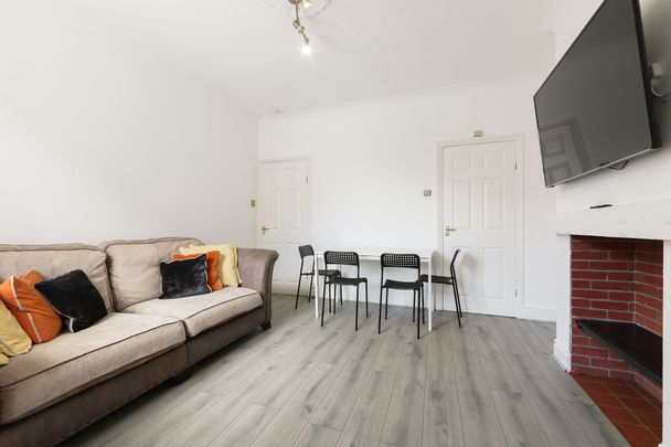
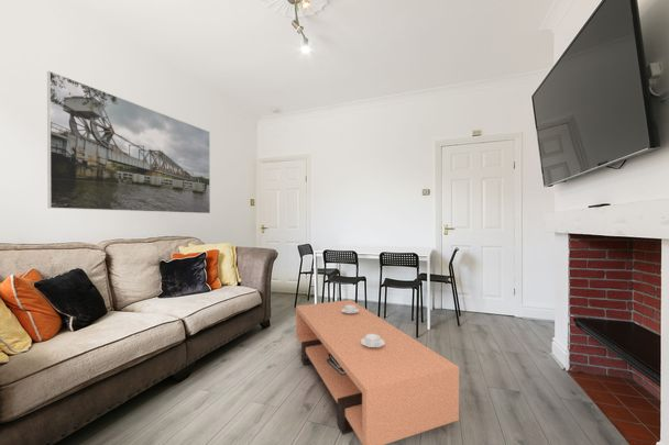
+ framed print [46,70,211,214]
+ coffee table [295,299,460,445]
